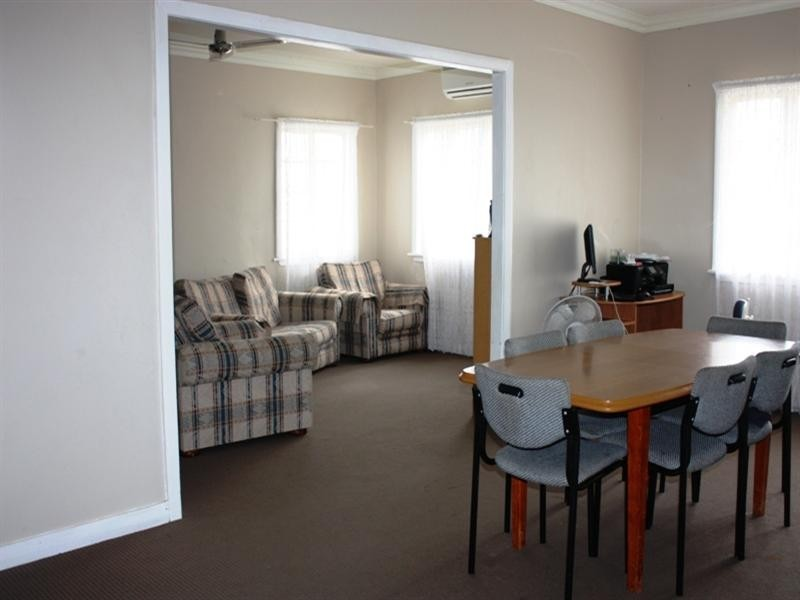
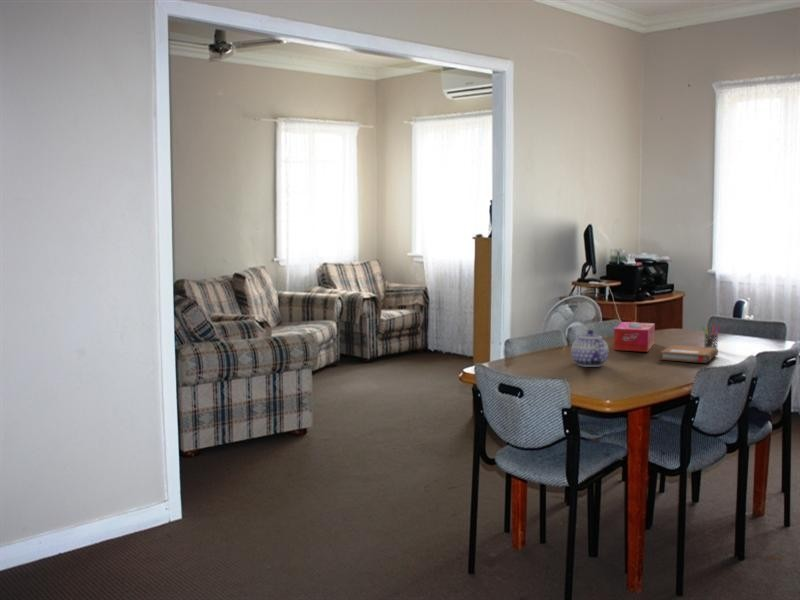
+ tissue box [613,321,656,353]
+ teapot [570,329,609,368]
+ pen holder [701,322,722,349]
+ notebook [659,344,719,364]
